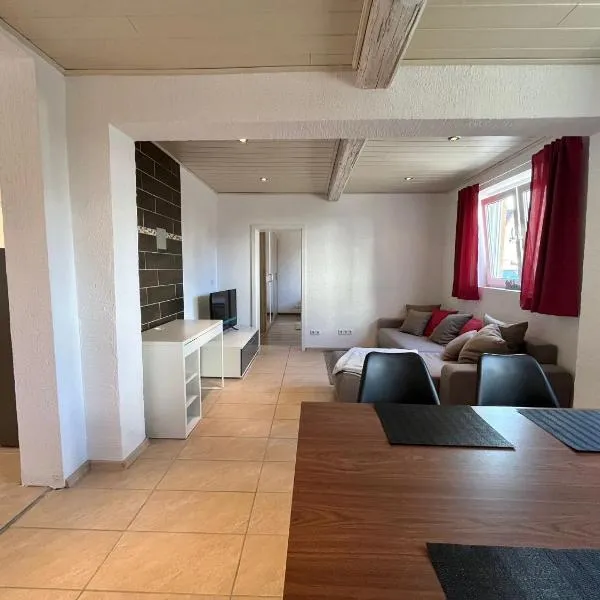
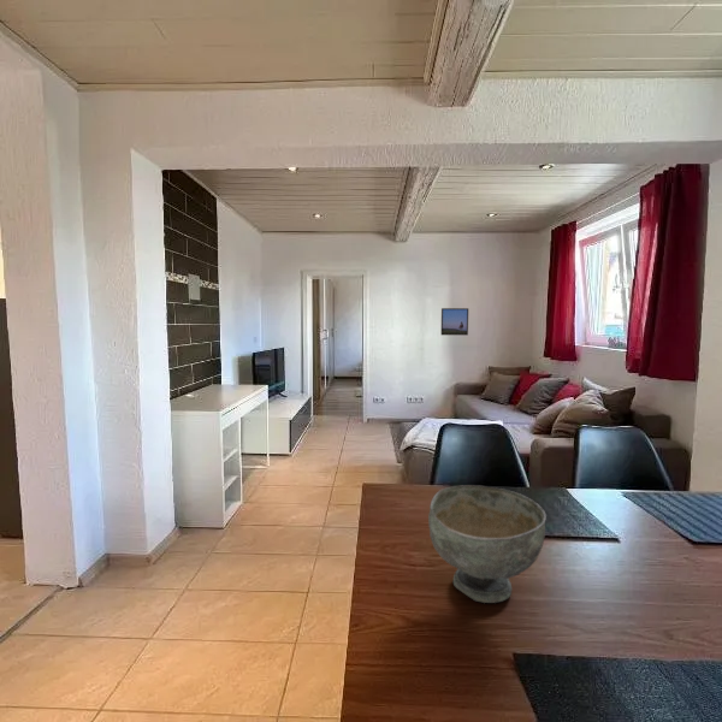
+ decorative bowl [427,484,548,604]
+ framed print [440,307,469,337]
